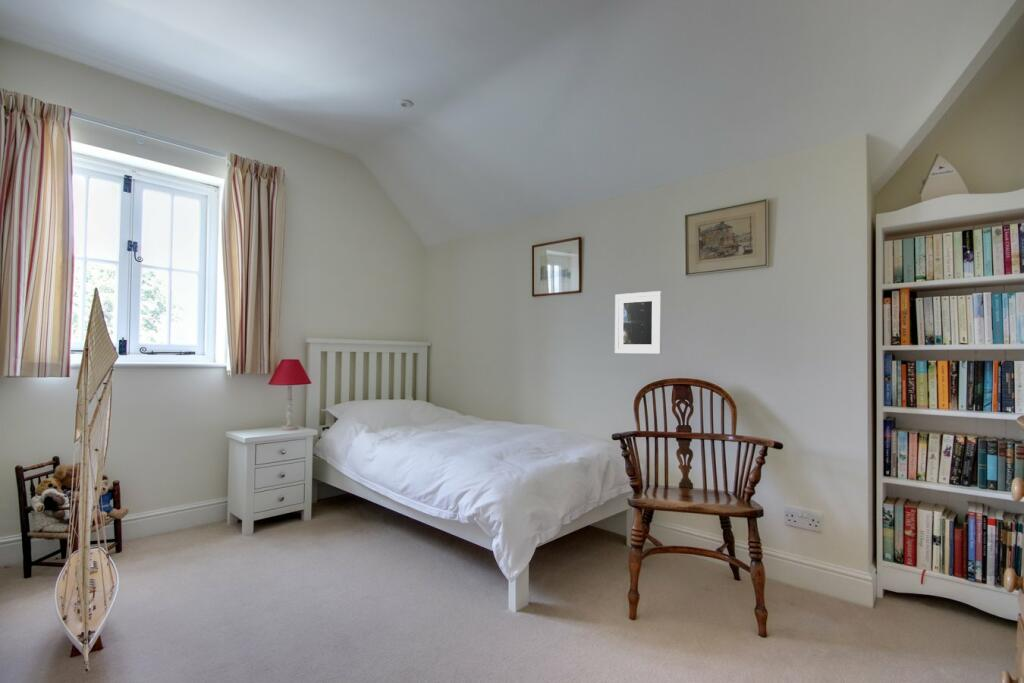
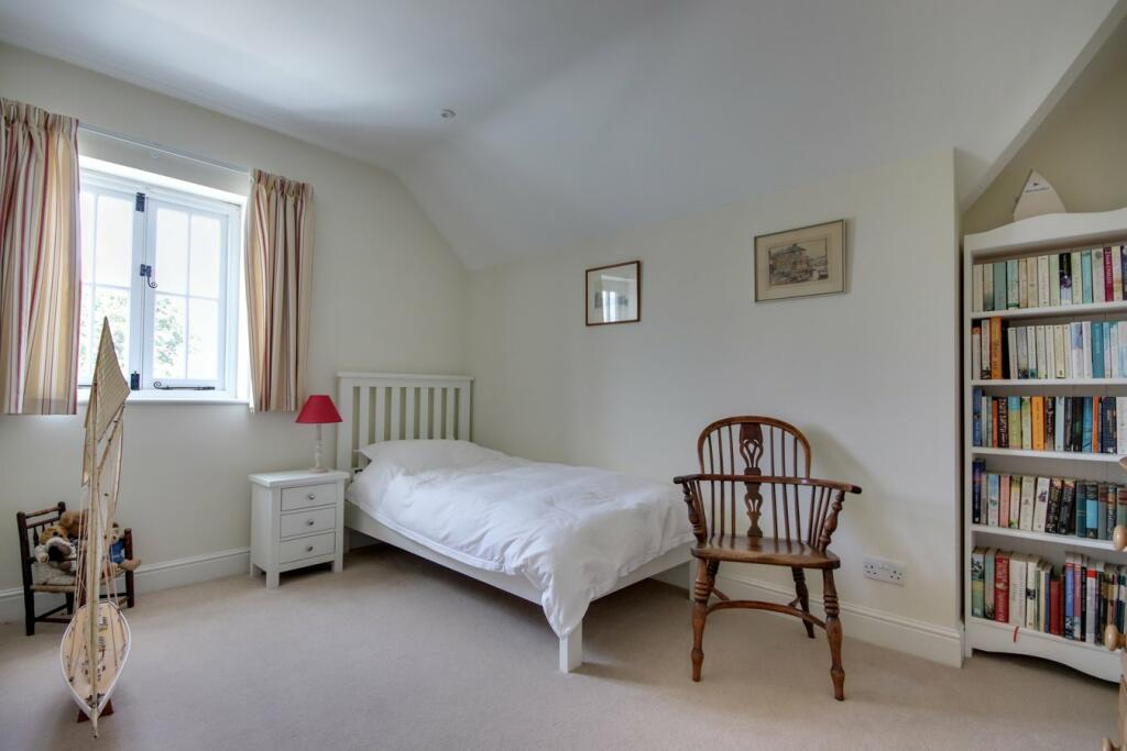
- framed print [614,290,663,355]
